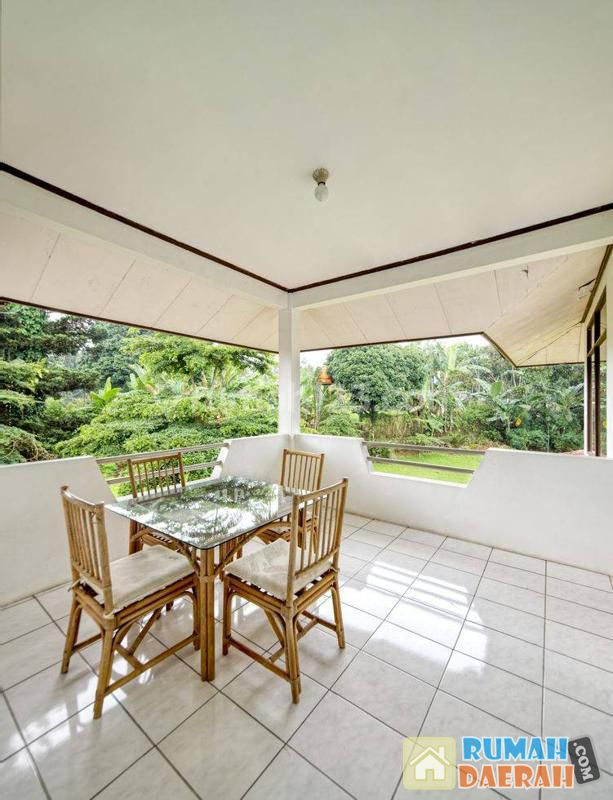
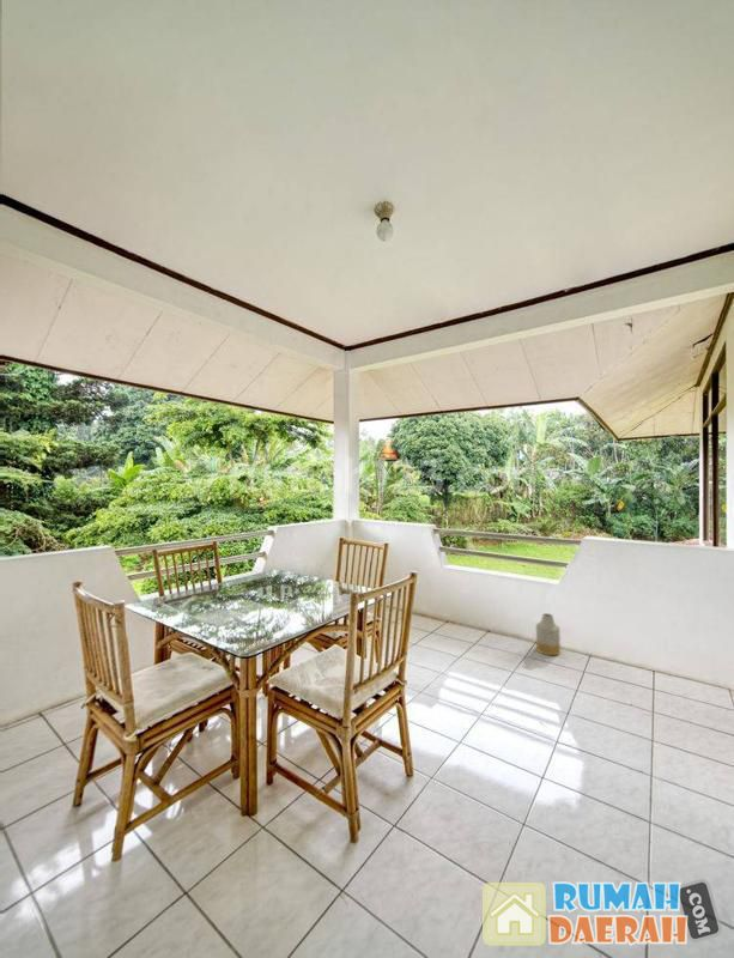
+ vase [535,612,562,656]
